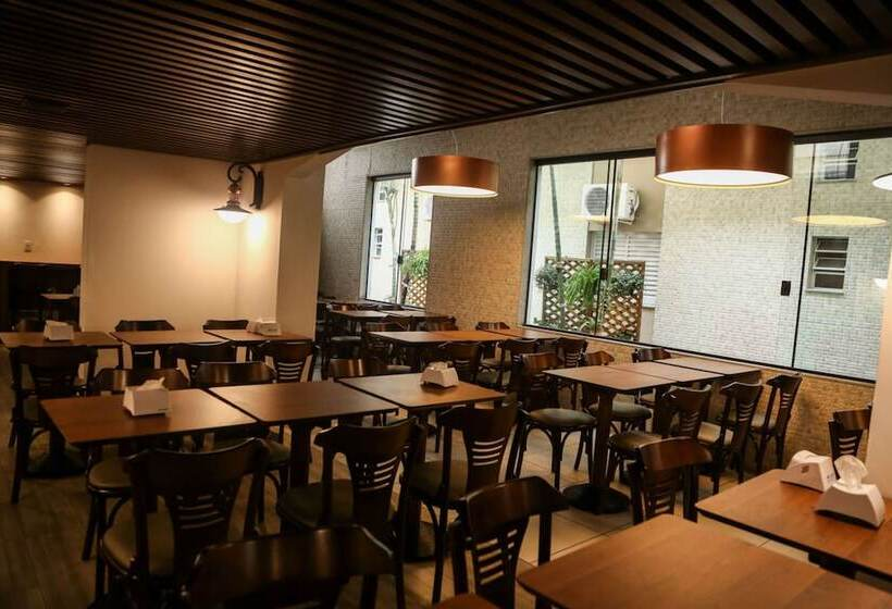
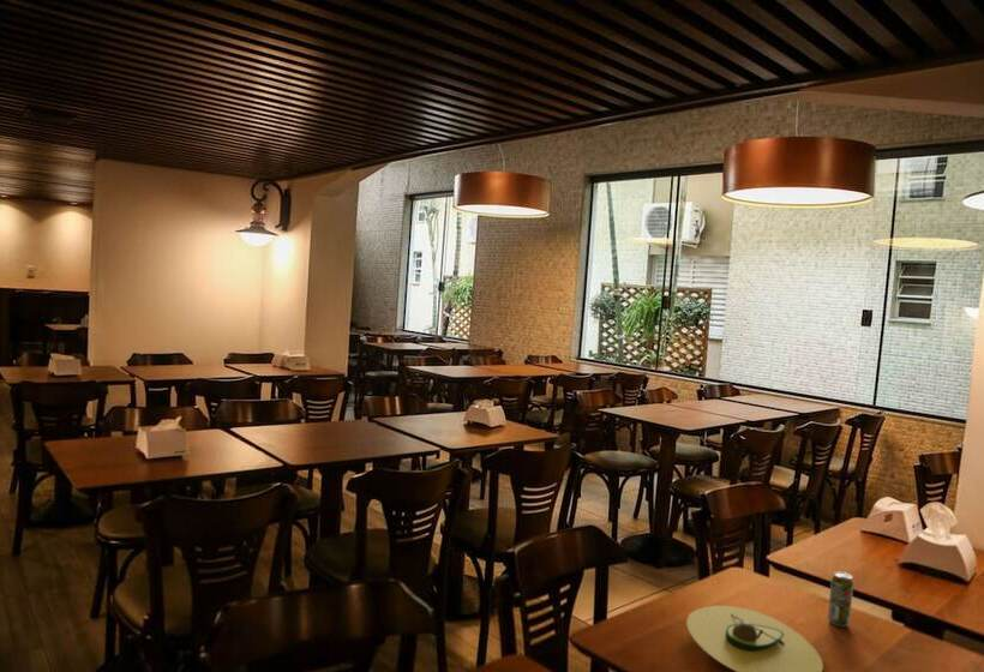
+ avocado [685,605,824,672]
+ beverage can [827,571,854,628]
